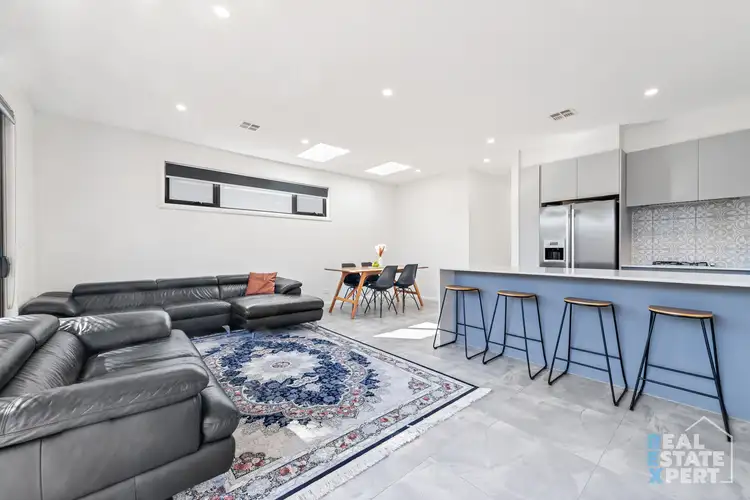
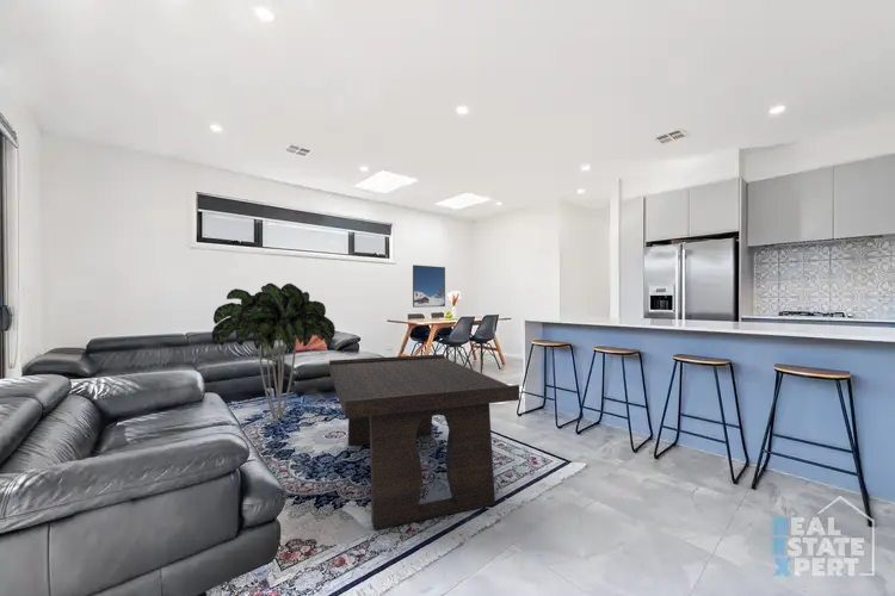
+ indoor plant [211,281,337,421]
+ coffee table [328,353,520,530]
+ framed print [412,263,446,309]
